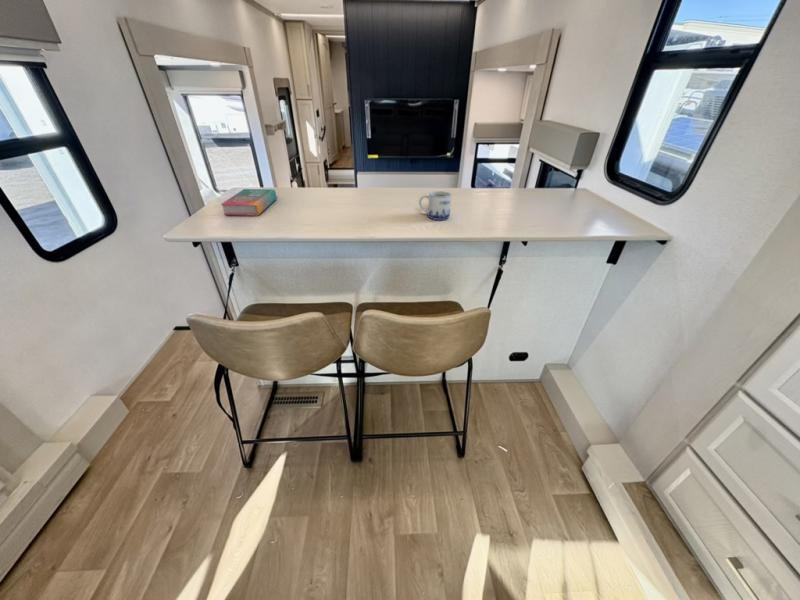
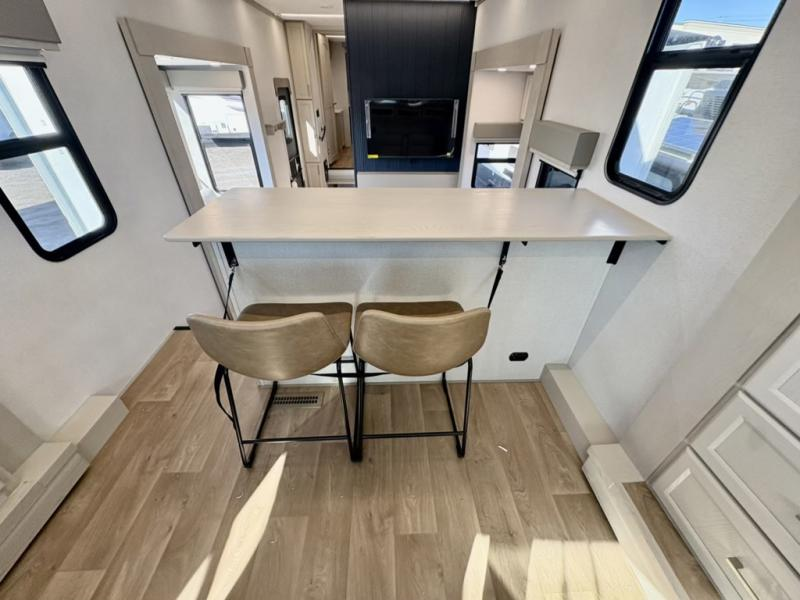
- book [220,188,278,217]
- mug [418,190,453,221]
